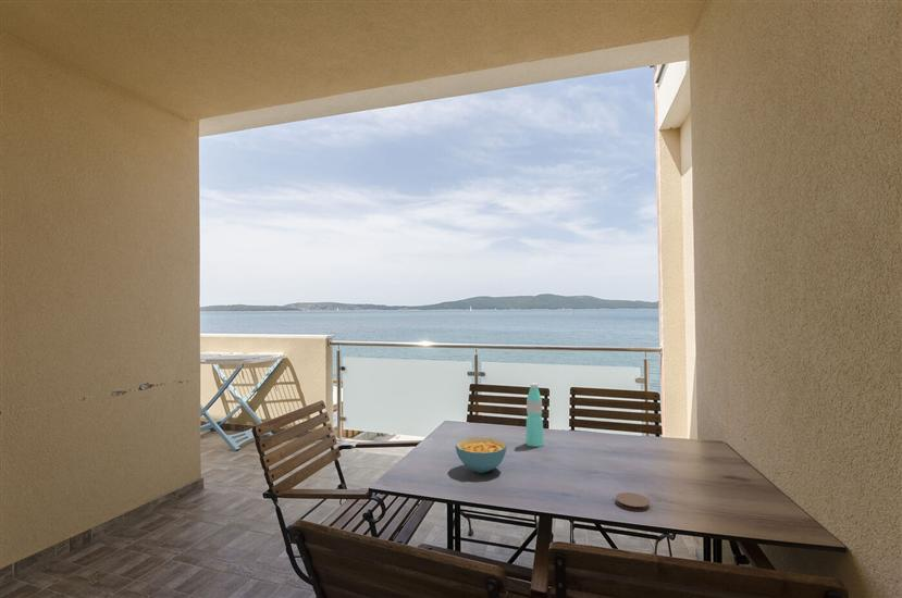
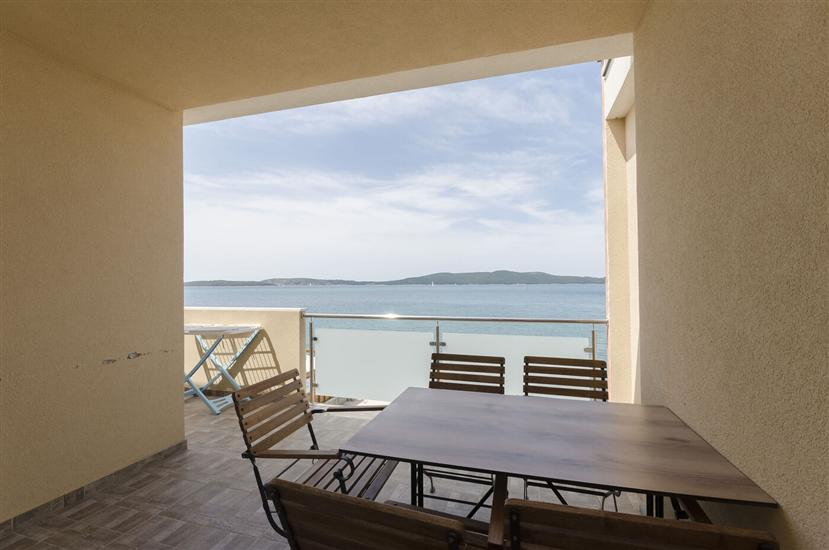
- cereal bowl [455,436,508,474]
- water bottle [524,382,545,448]
- coaster [615,491,651,512]
